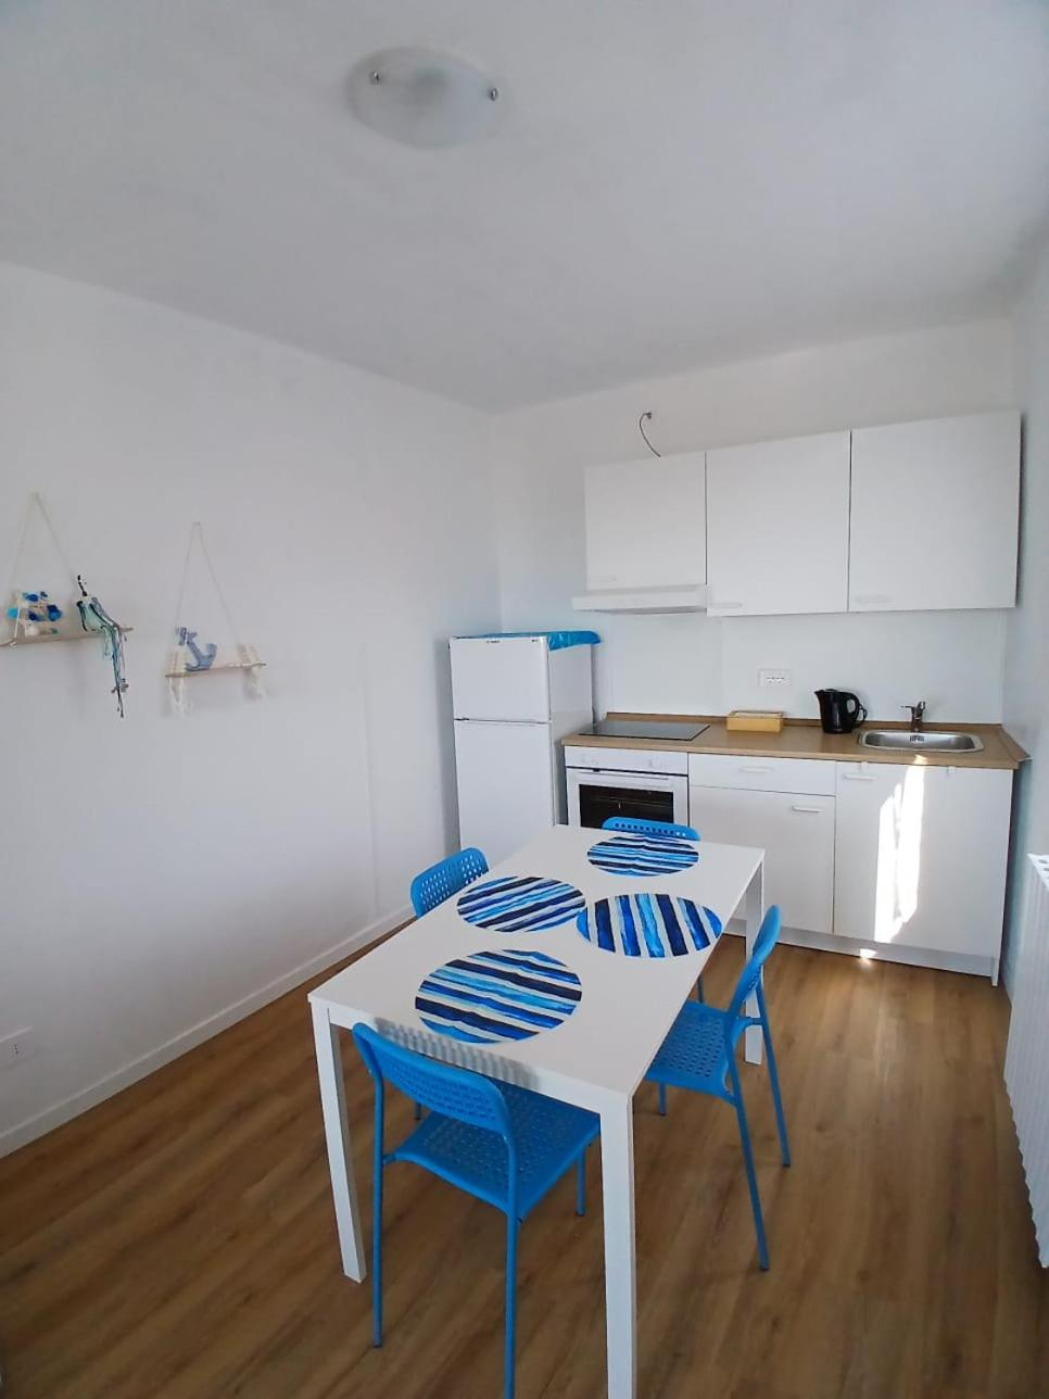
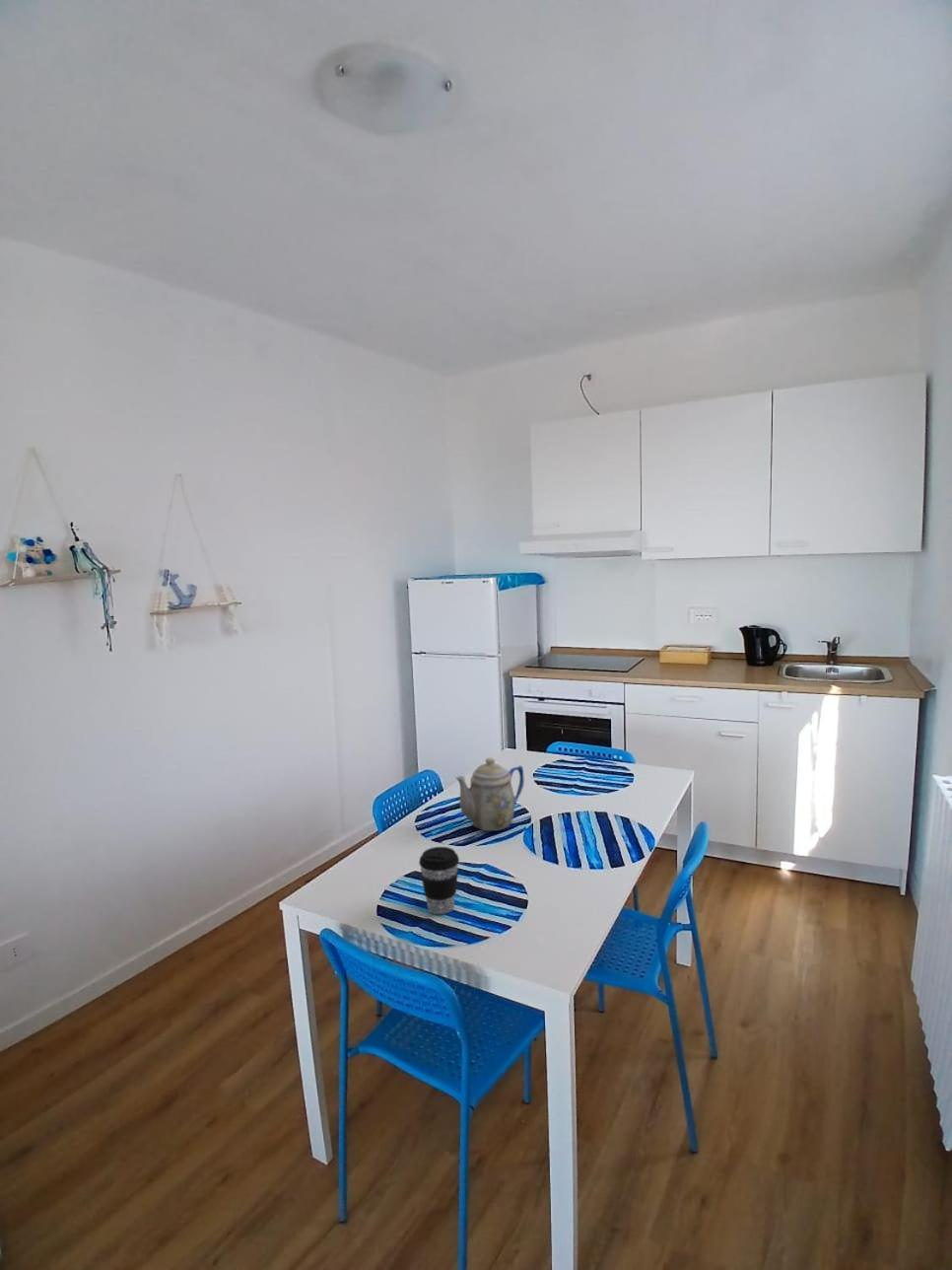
+ teapot [454,757,525,832]
+ coffee cup [418,846,460,915]
